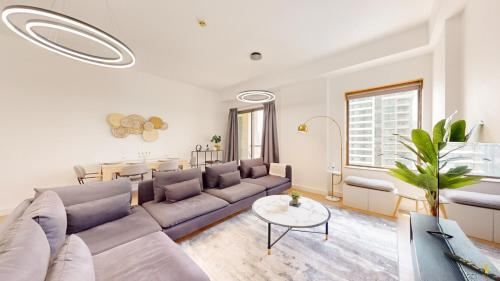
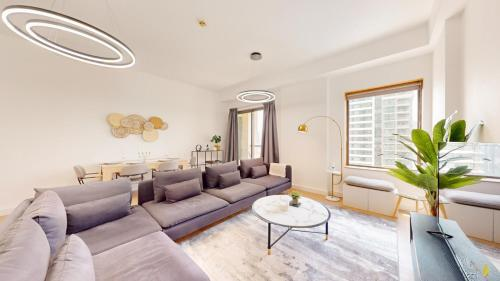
- remote control [443,251,500,281]
